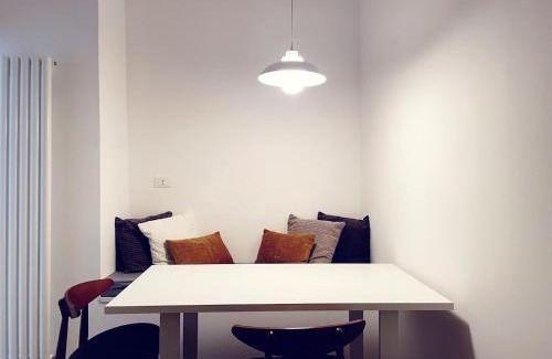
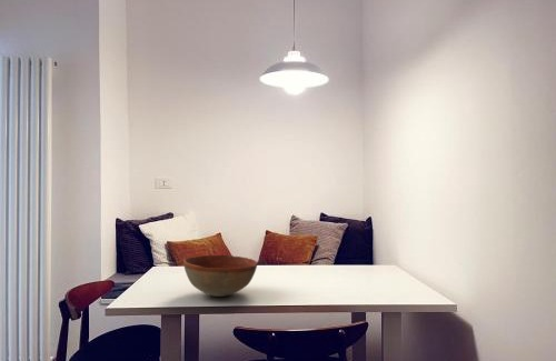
+ bowl [182,254,258,298]
